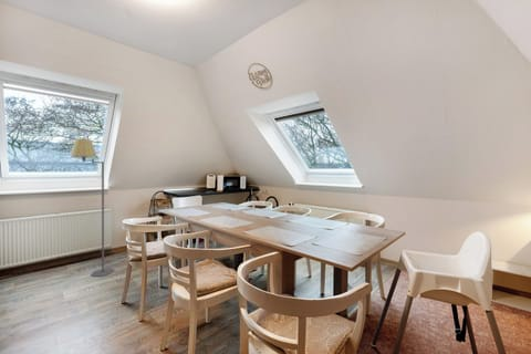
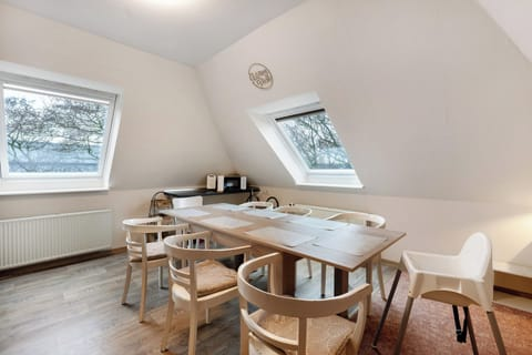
- floor lamp [70,138,115,278]
